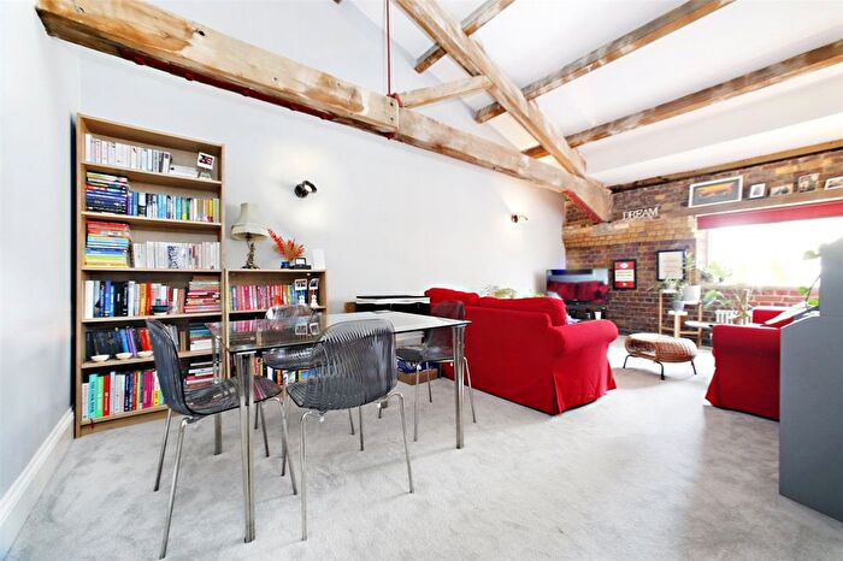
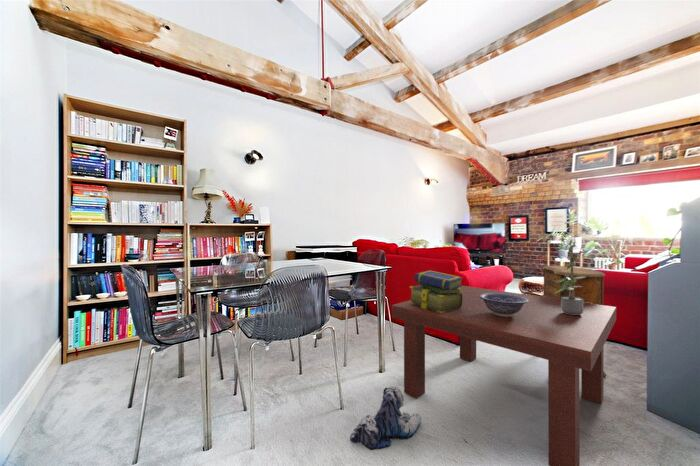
+ side table [540,265,608,378]
+ potted plant [554,236,585,315]
+ coffee table [391,285,617,466]
+ decorative bowl [479,293,528,317]
+ plush toy [349,385,422,451]
+ stack of books [408,269,464,313]
